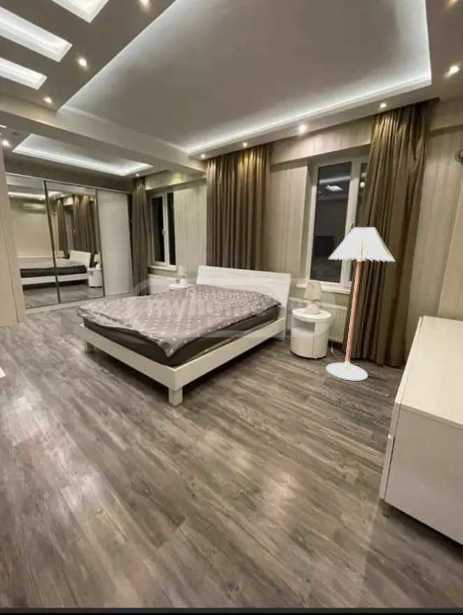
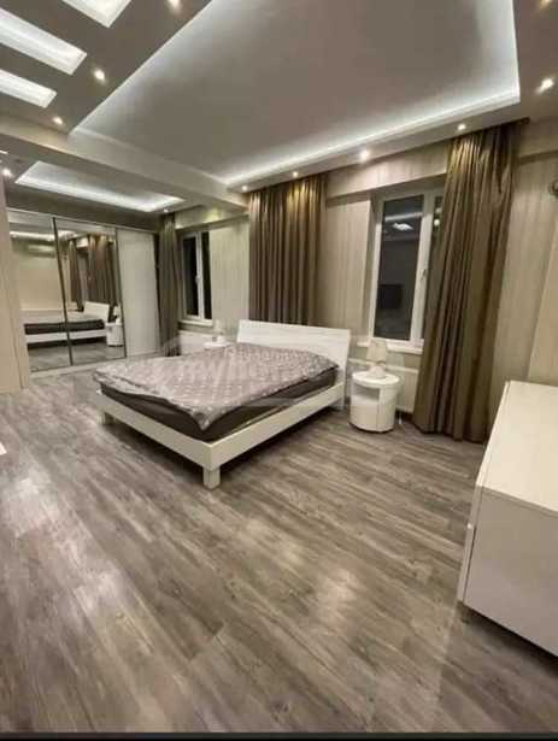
- floor lamp [325,226,396,382]
